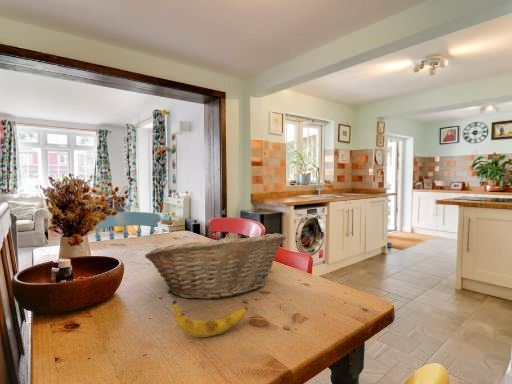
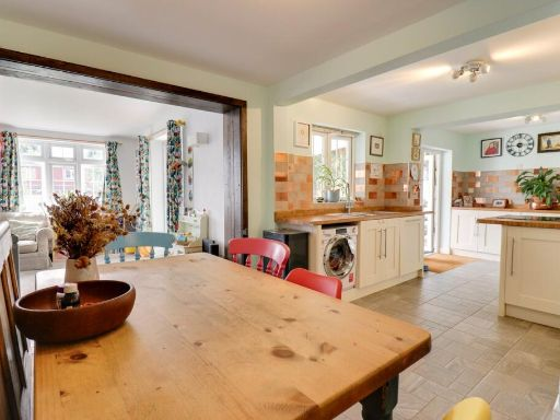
- fruit basket [144,232,287,300]
- banana [172,299,249,338]
